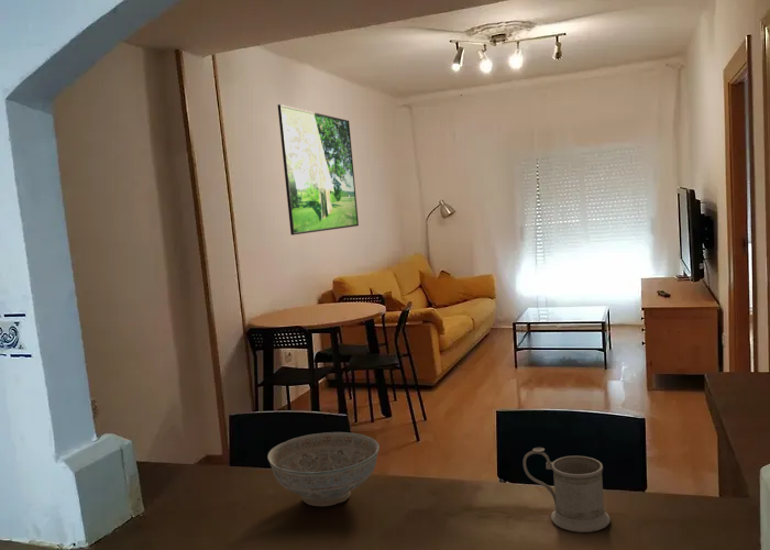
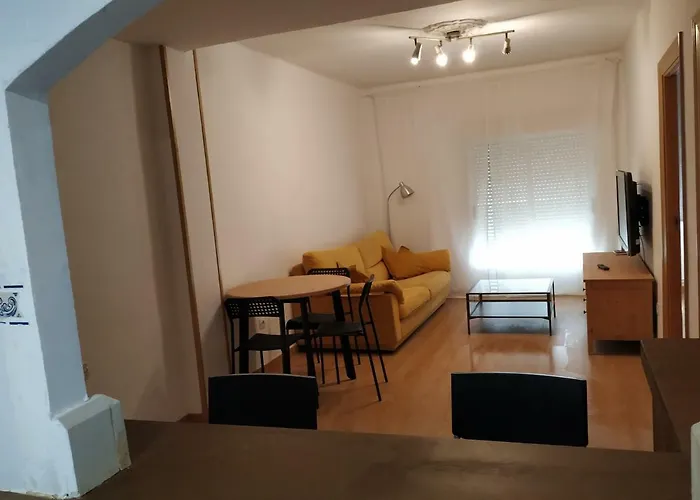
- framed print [276,103,360,237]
- mug [522,447,612,534]
- decorative bowl [266,431,381,507]
